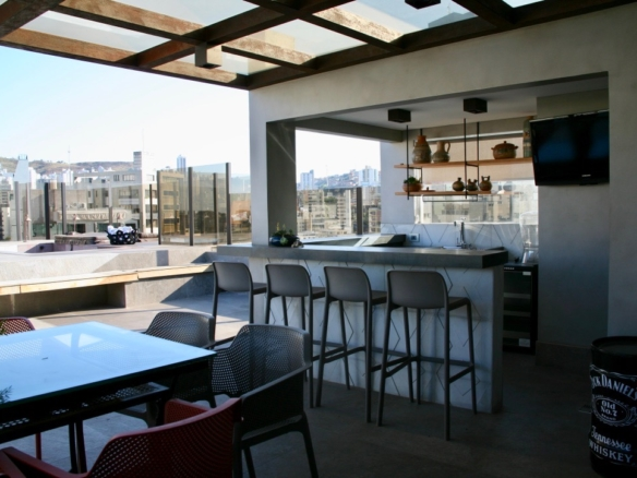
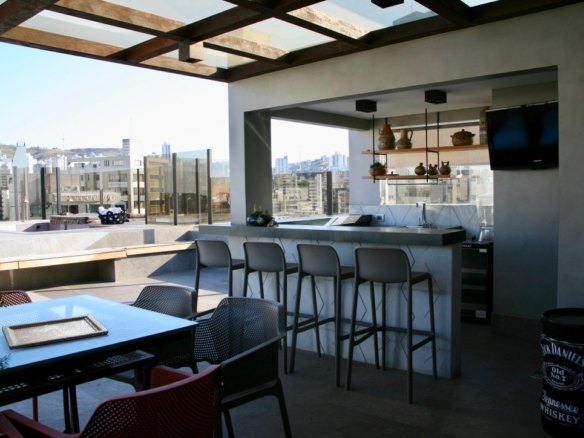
+ decorative tray [1,314,109,351]
